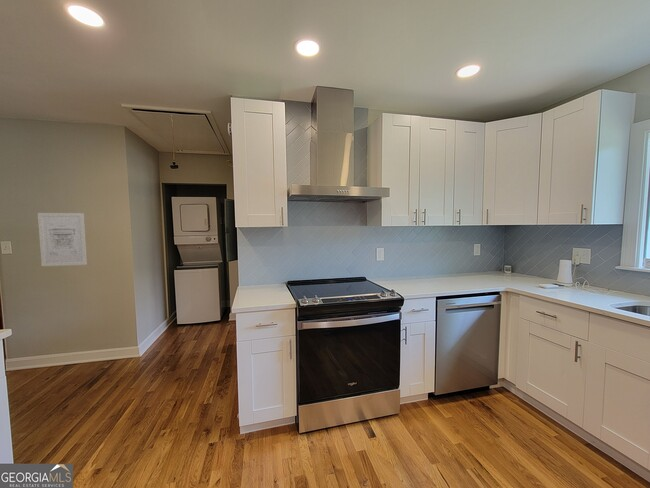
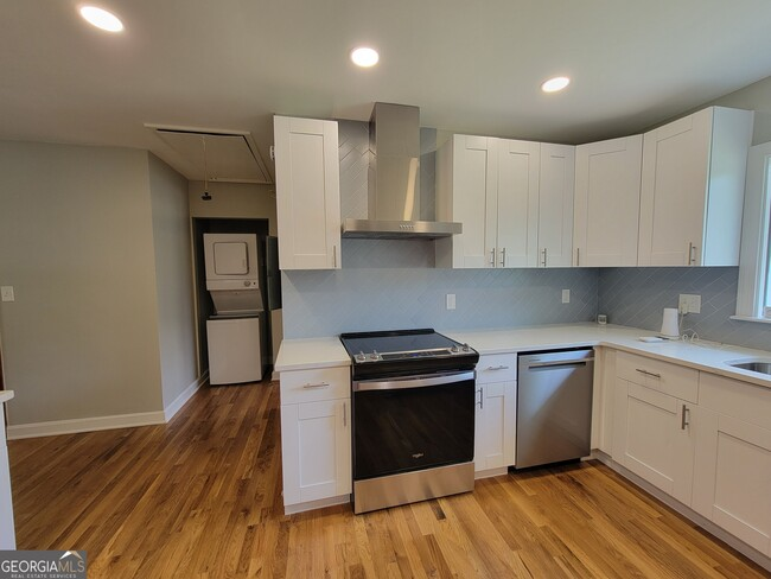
- wall art [37,212,88,267]
